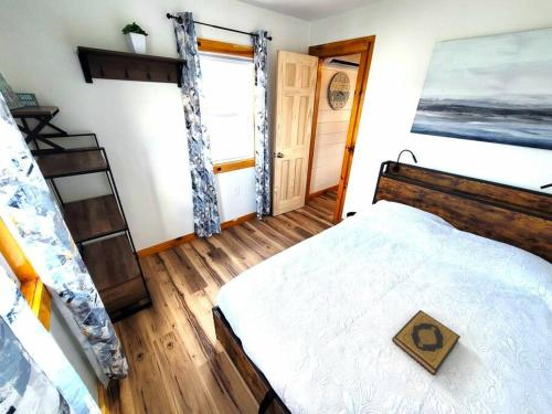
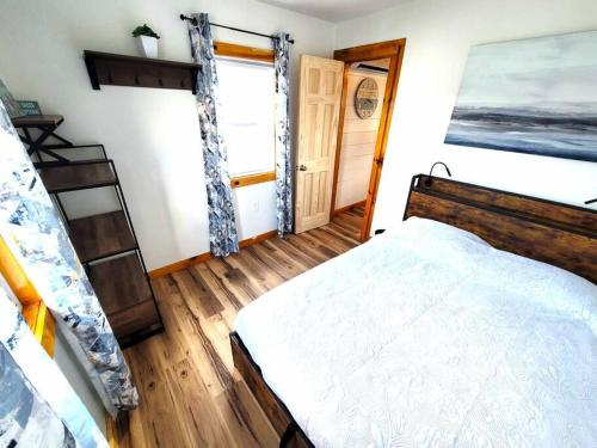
- hardback book [391,309,461,376]
